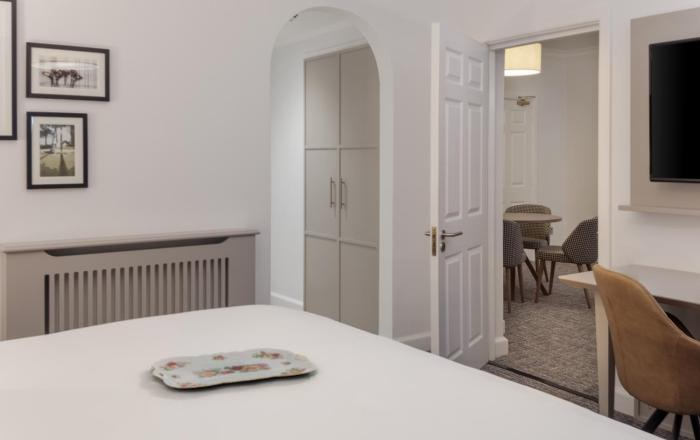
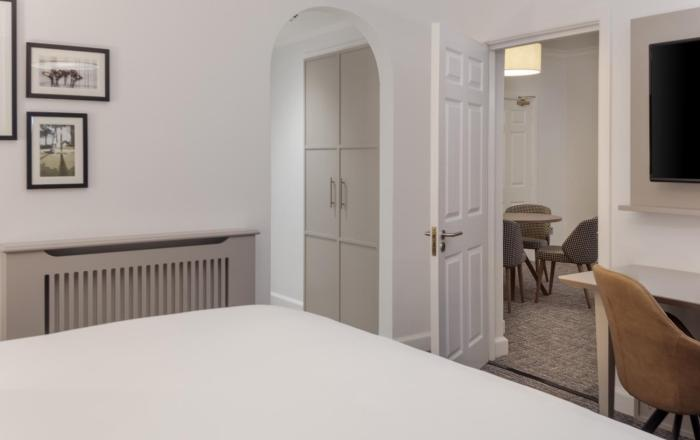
- serving tray [150,347,318,389]
